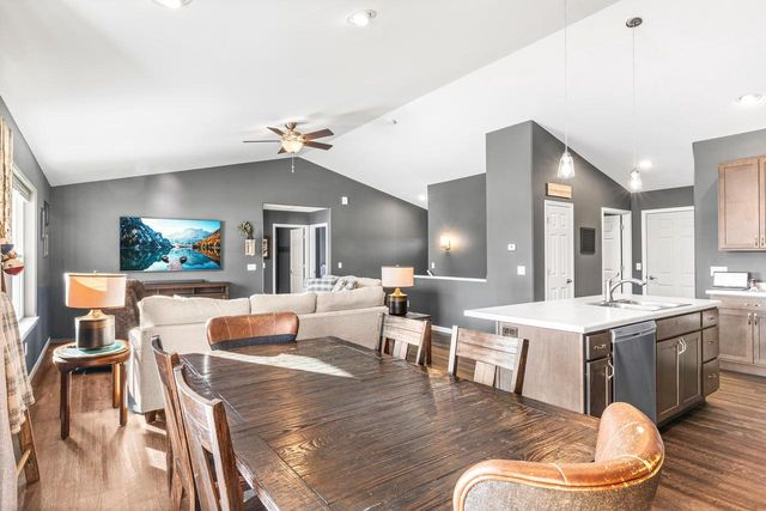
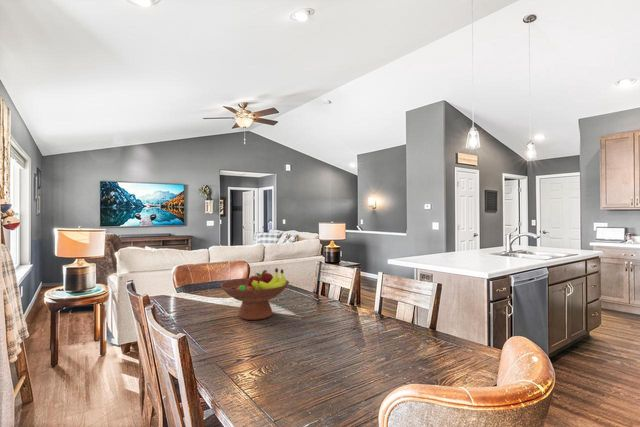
+ fruit bowl [219,267,290,321]
